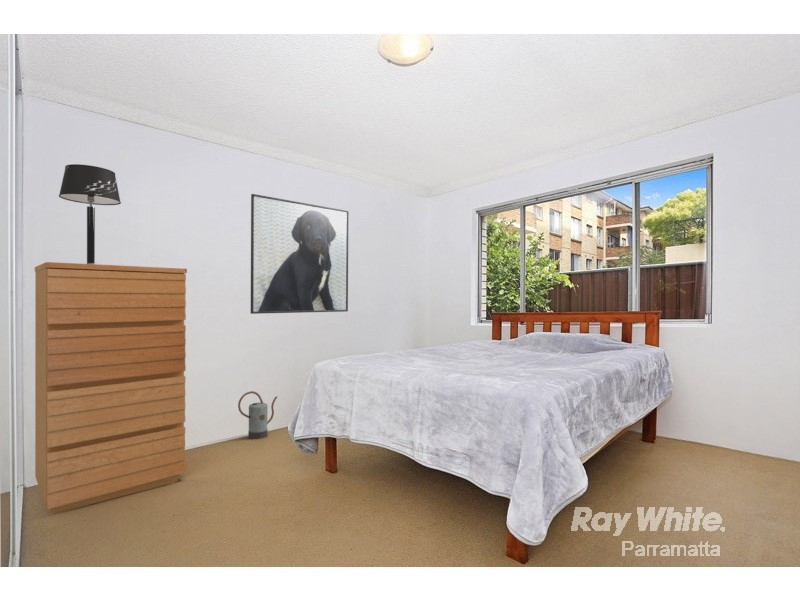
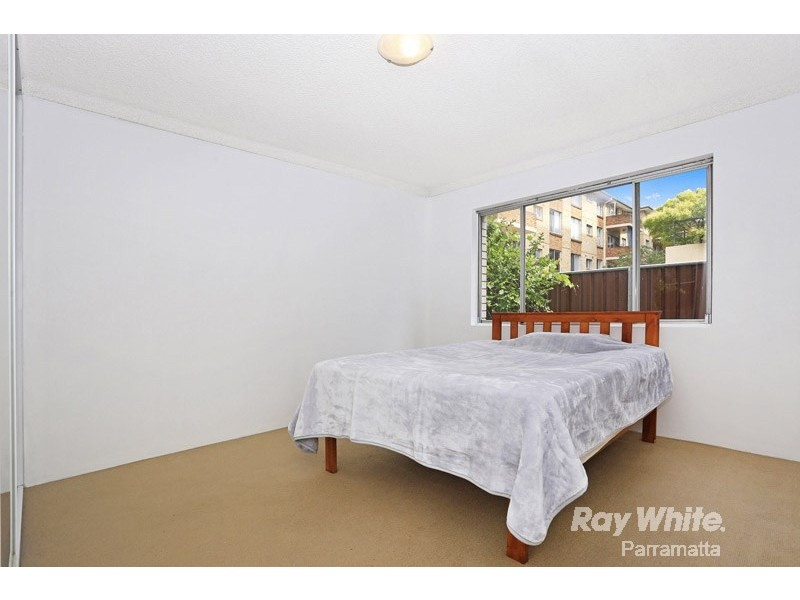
- watering can [237,390,279,440]
- table lamp [58,163,122,264]
- dresser [34,261,188,515]
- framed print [250,193,350,315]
